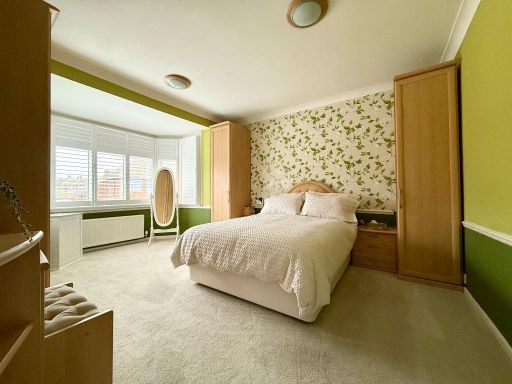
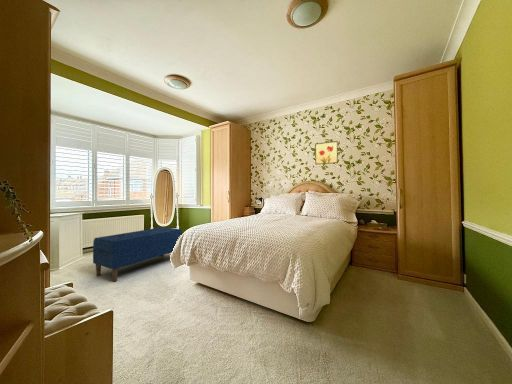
+ wall art [314,140,339,166]
+ bench [92,226,183,283]
